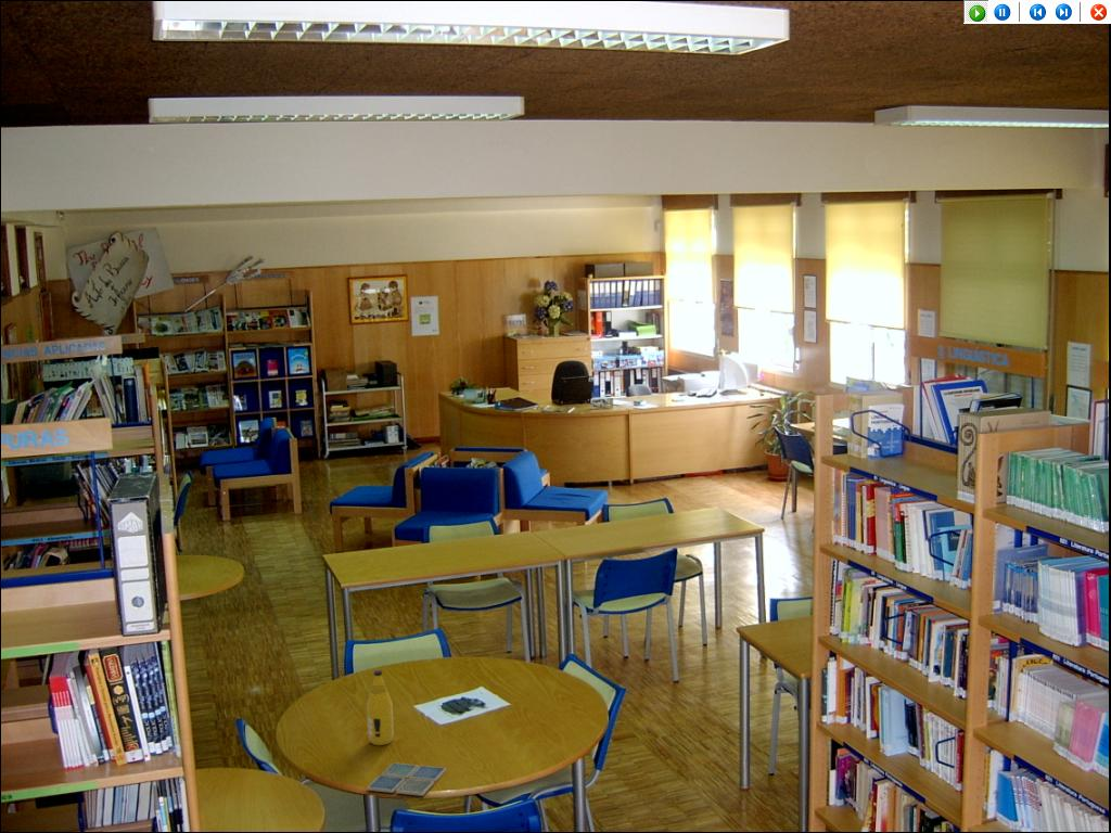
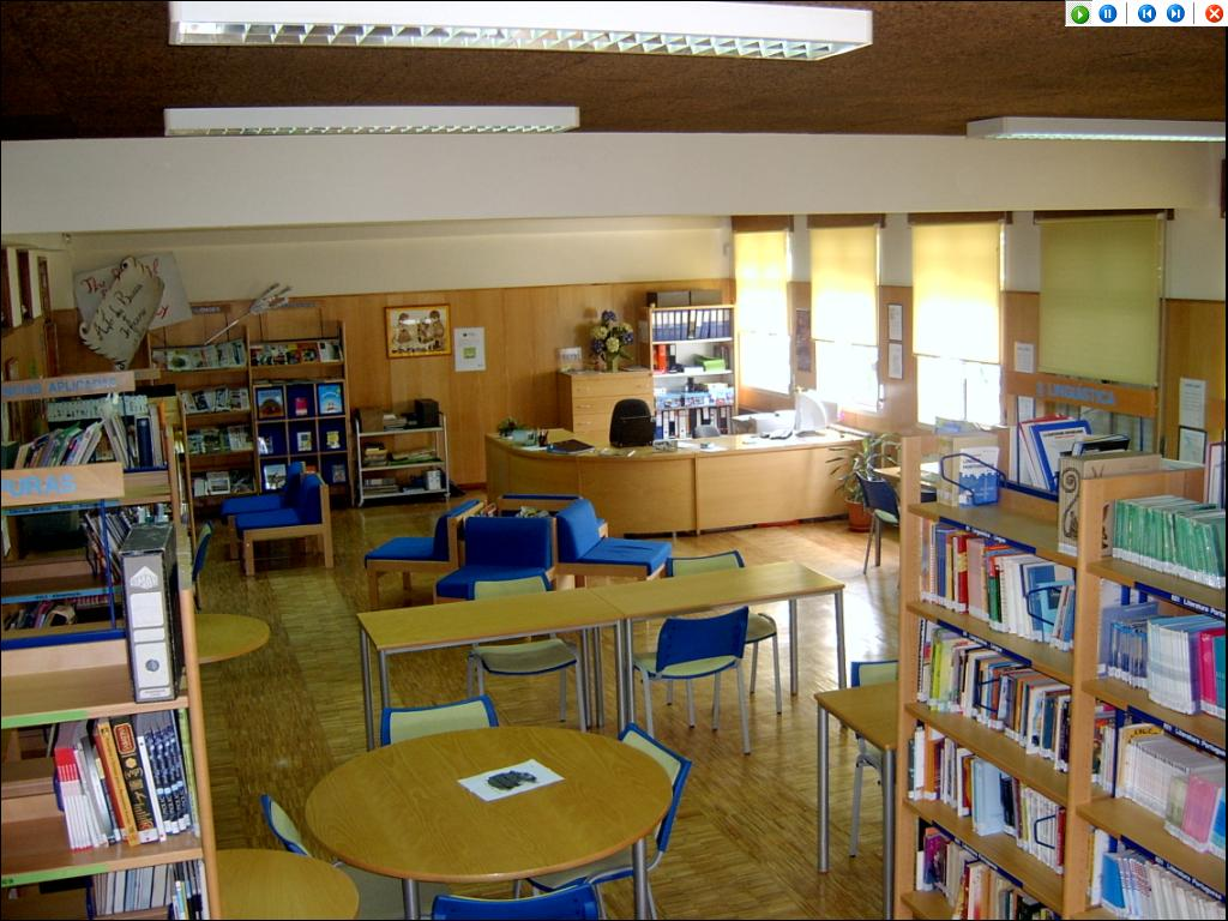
- drink coaster [366,761,447,797]
- bottle [366,669,395,746]
